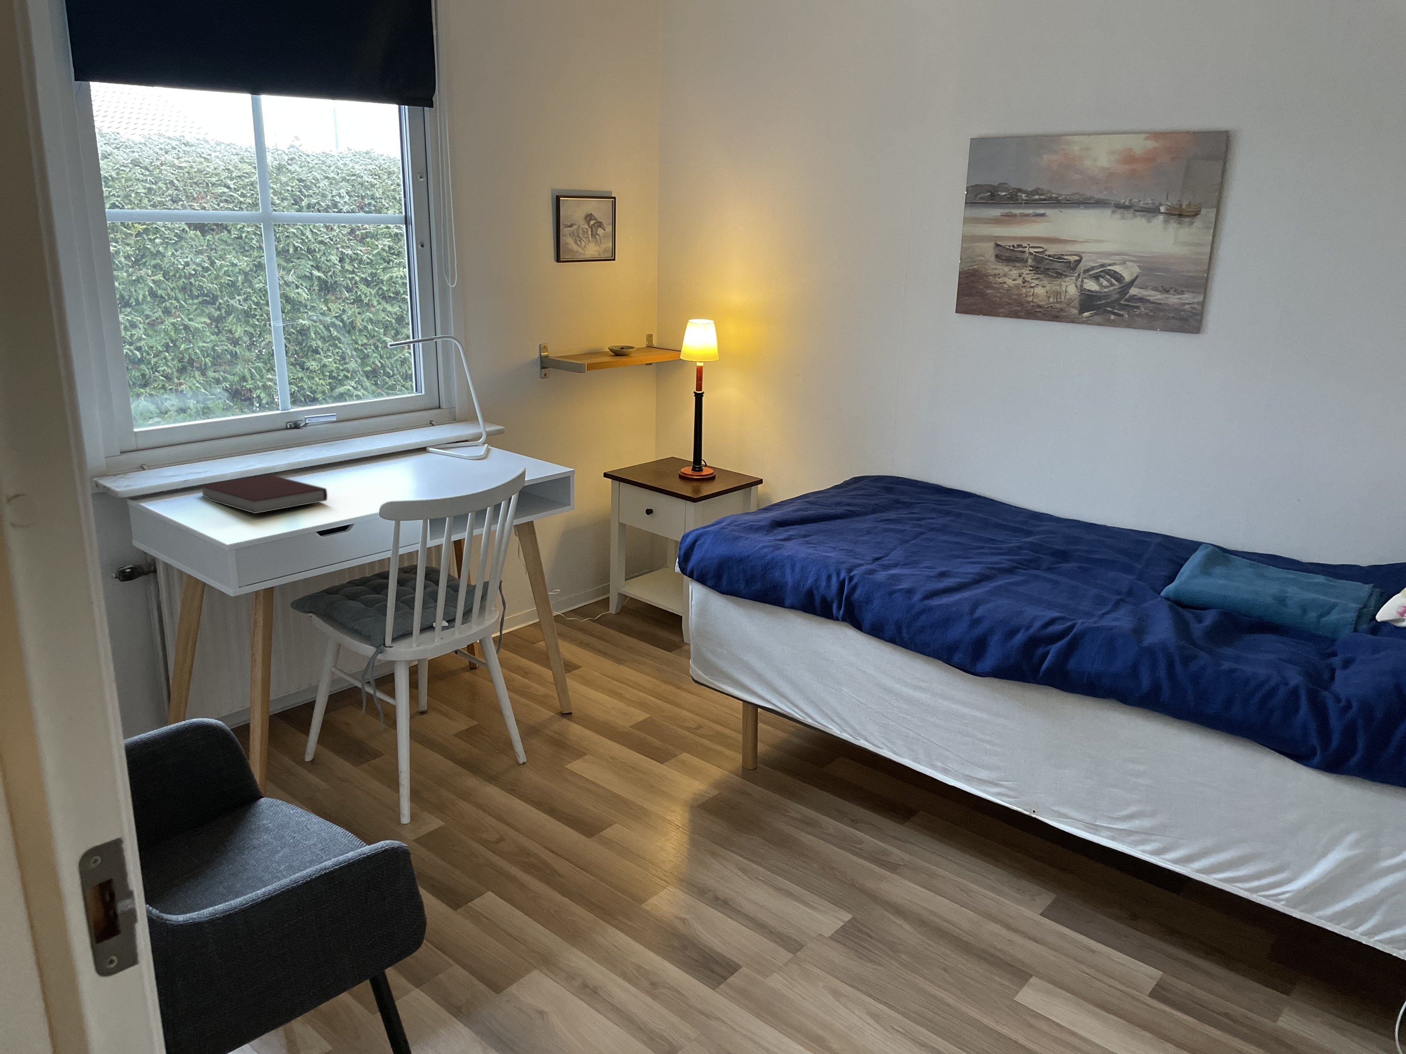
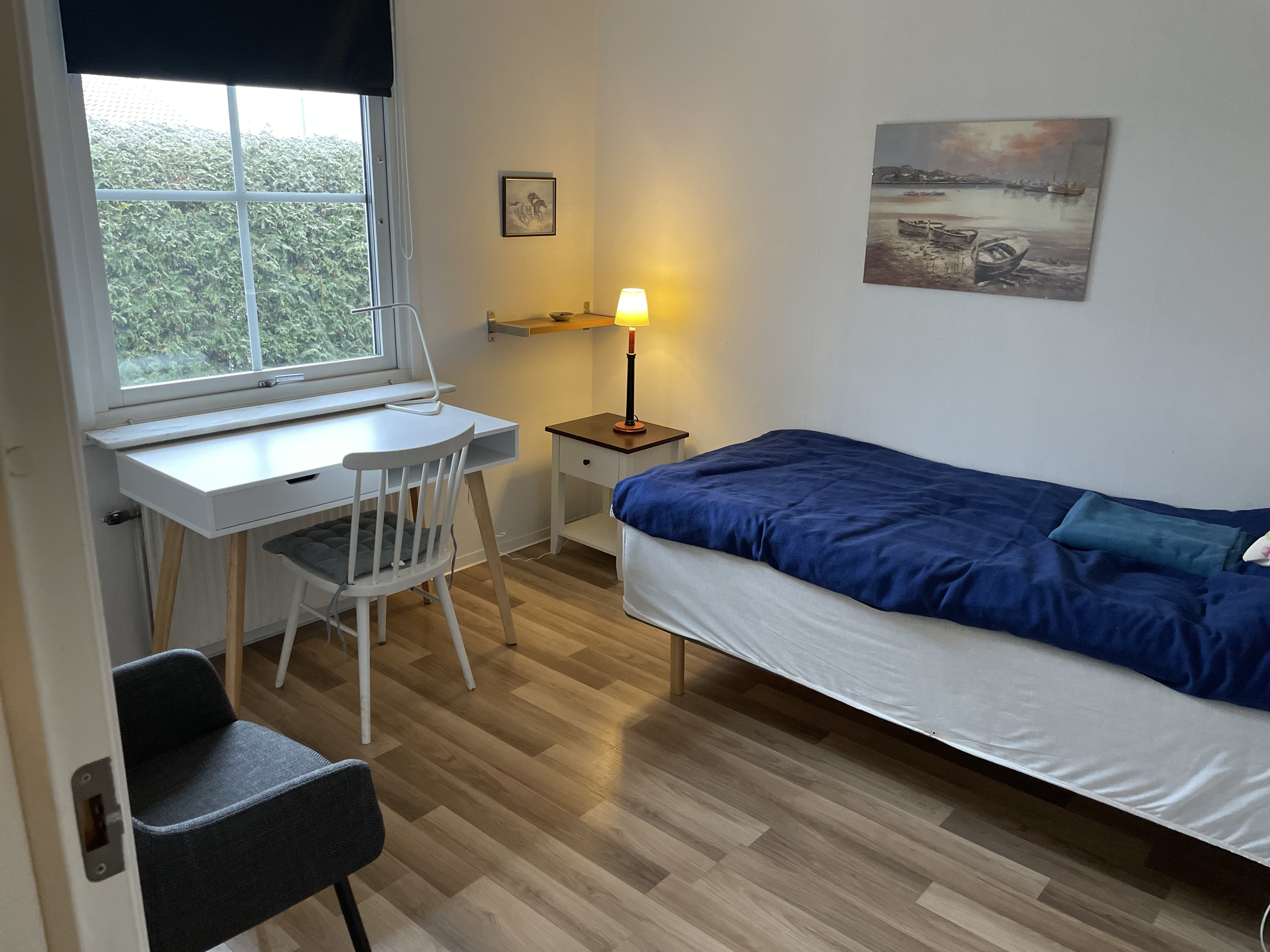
- notebook [199,474,328,514]
